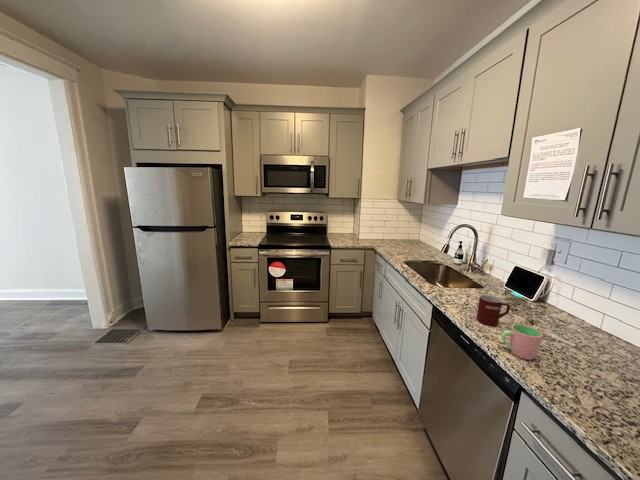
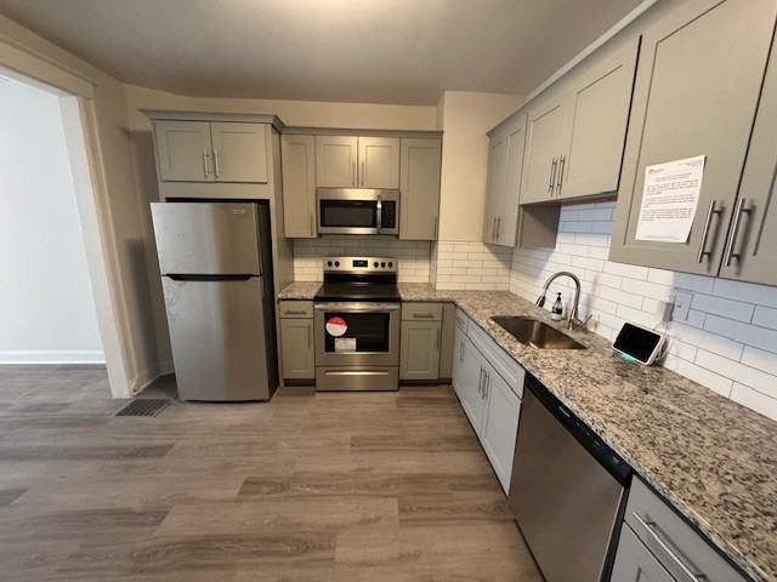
- mug [476,294,511,327]
- cup [501,323,543,361]
